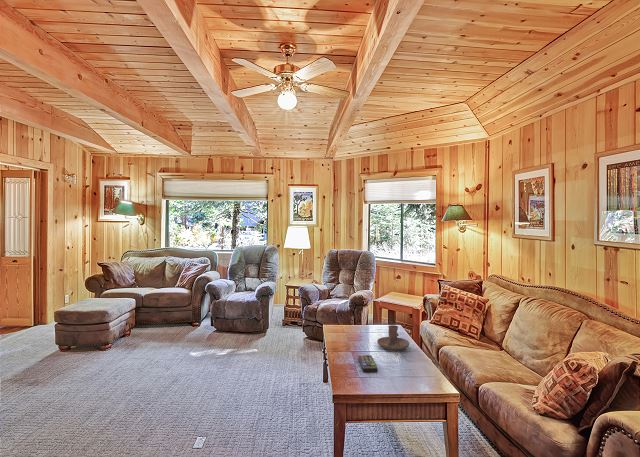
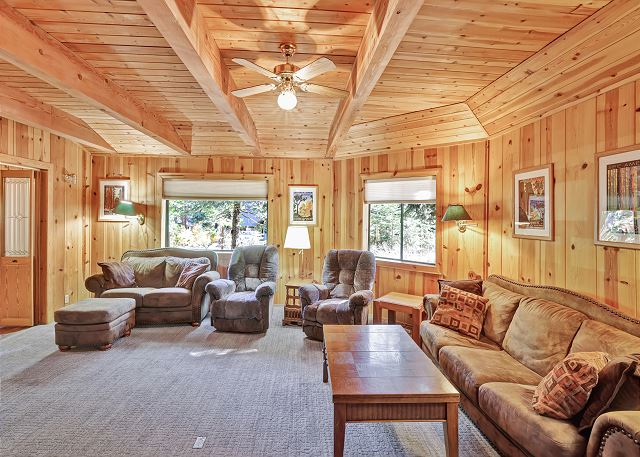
- candle holder [376,324,410,351]
- remote control [357,354,378,373]
